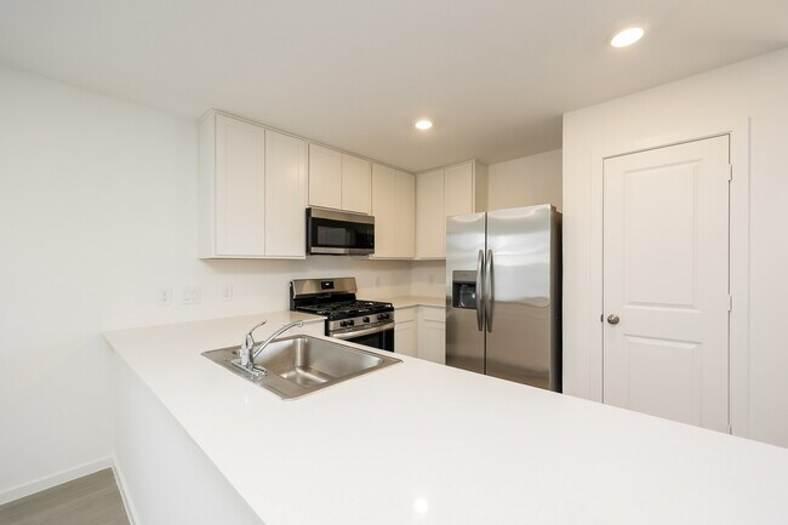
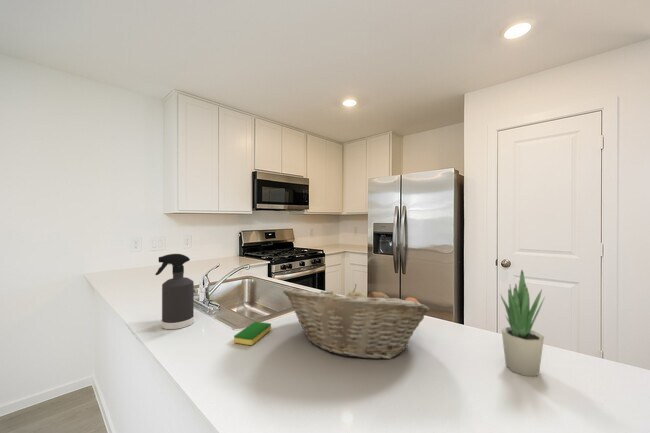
+ dish sponge [233,321,272,346]
+ potted plant [500,269,546,377]
+ fruit basket [282,283,430,360]
+ spray bottle [154,253,195,330]
